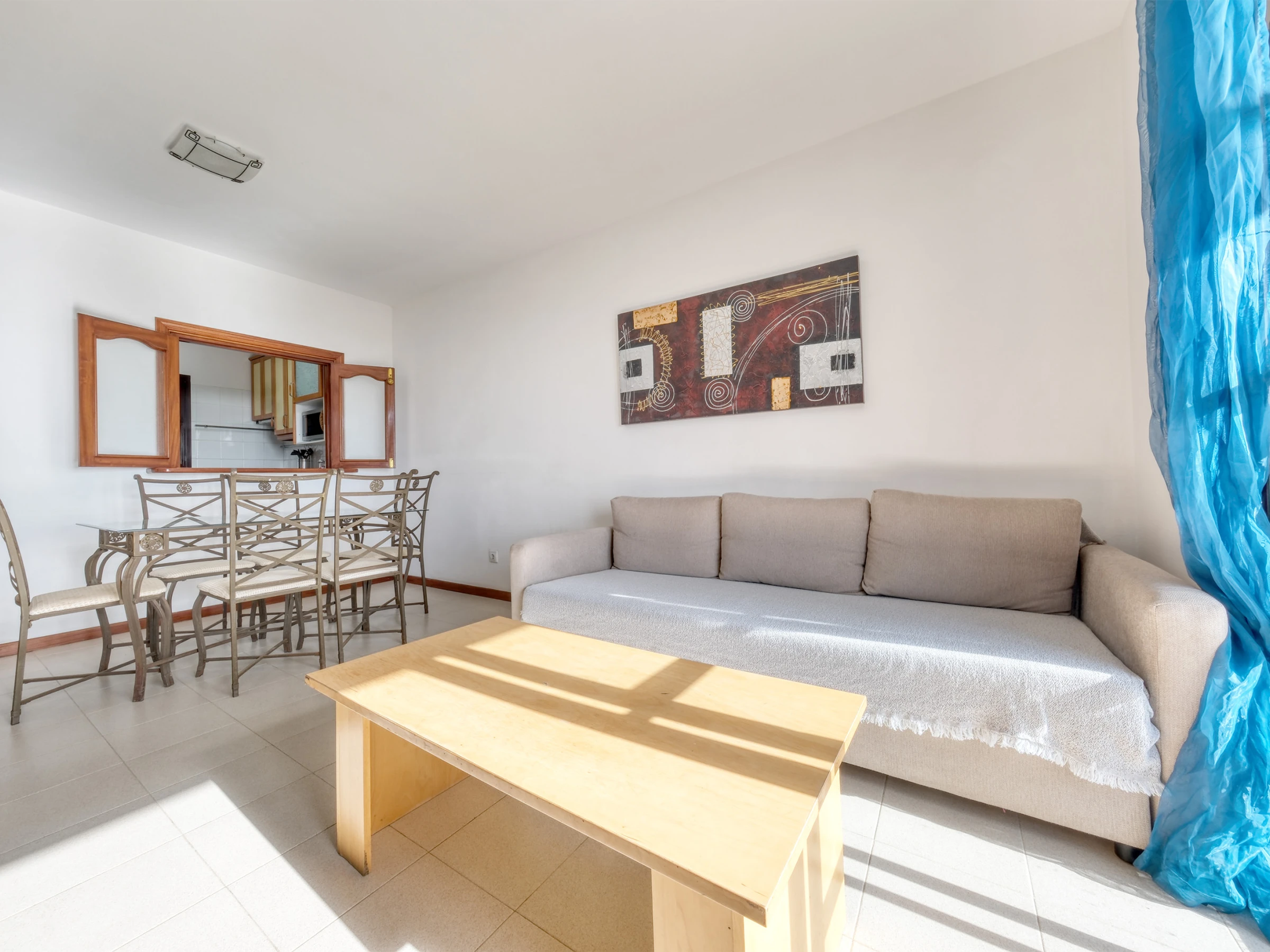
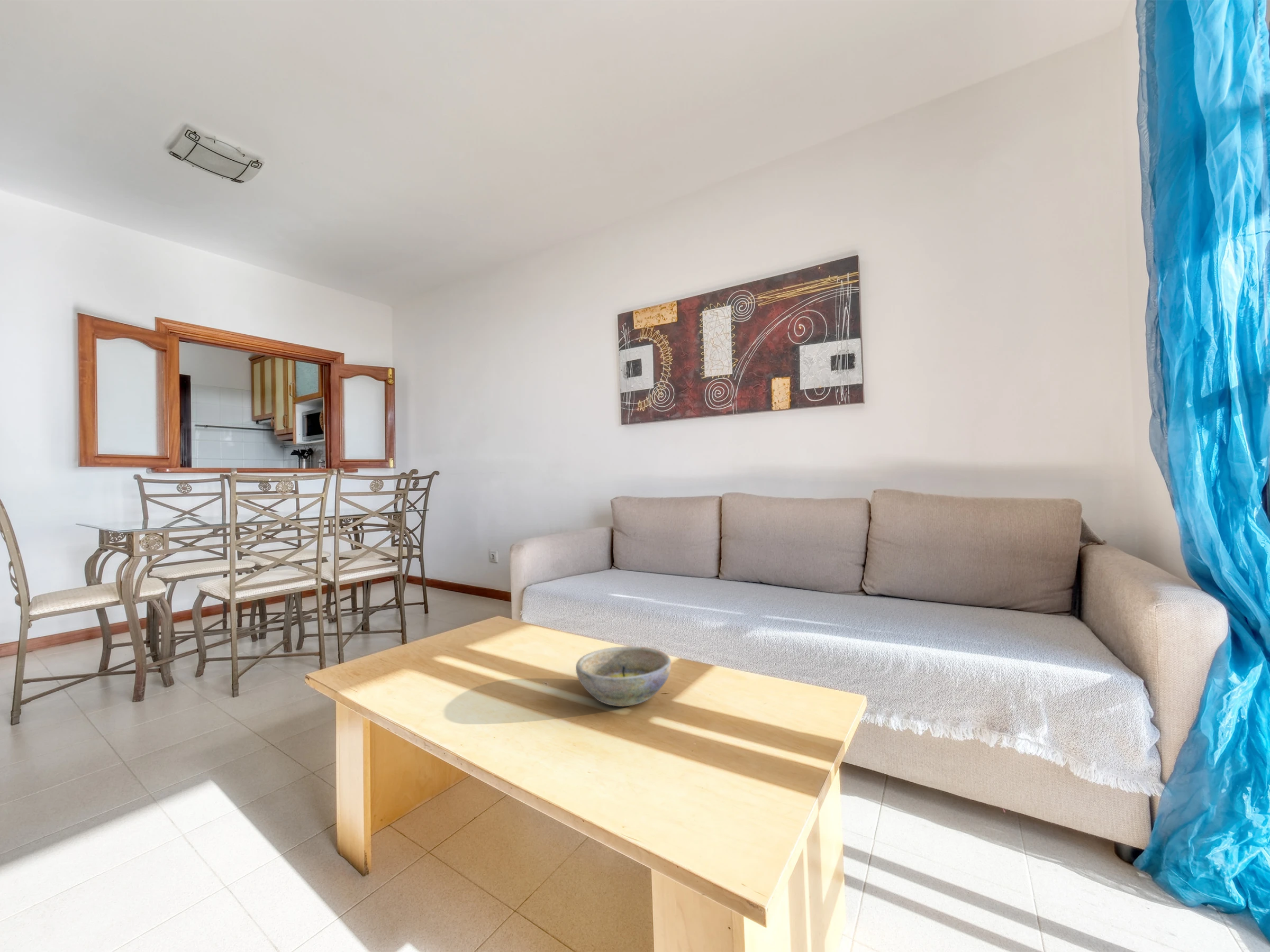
+ bowl [575,646,672,707]
